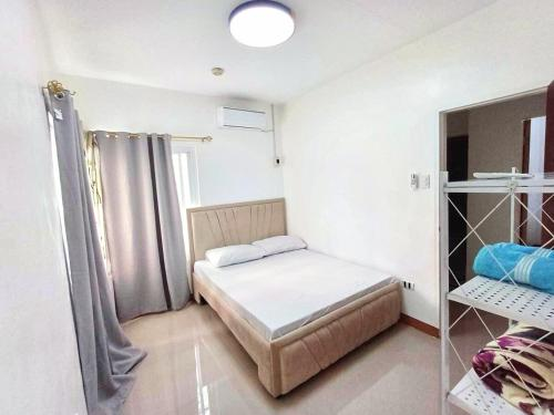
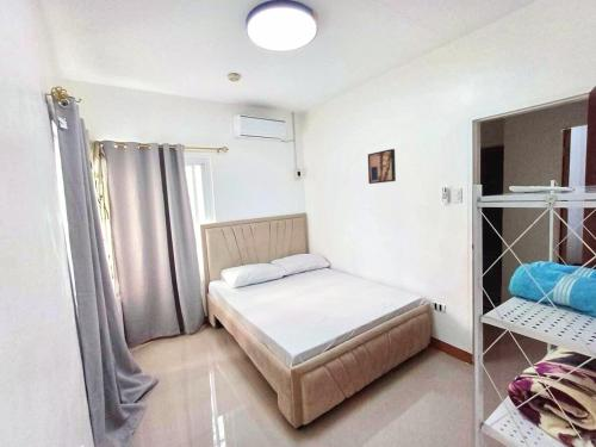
+ wall art [367,148,397,185]
